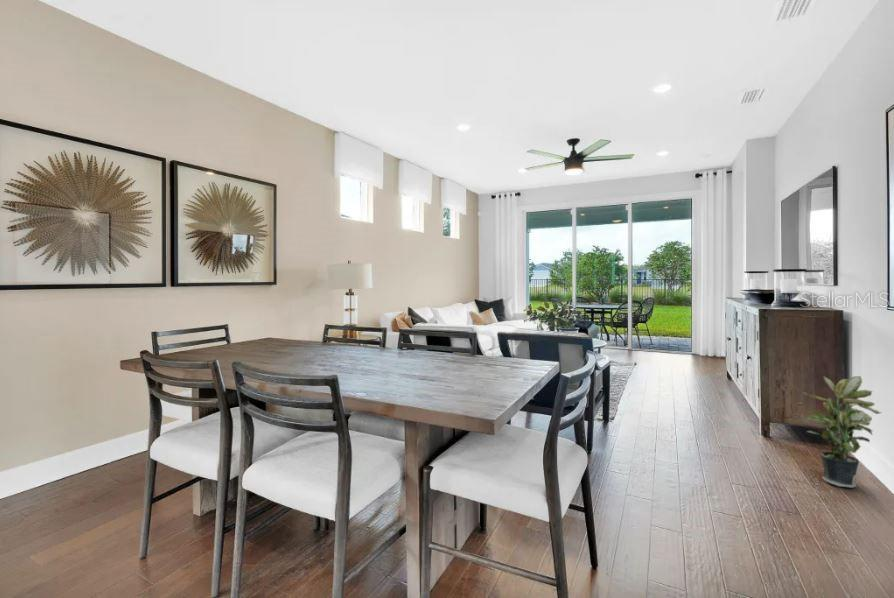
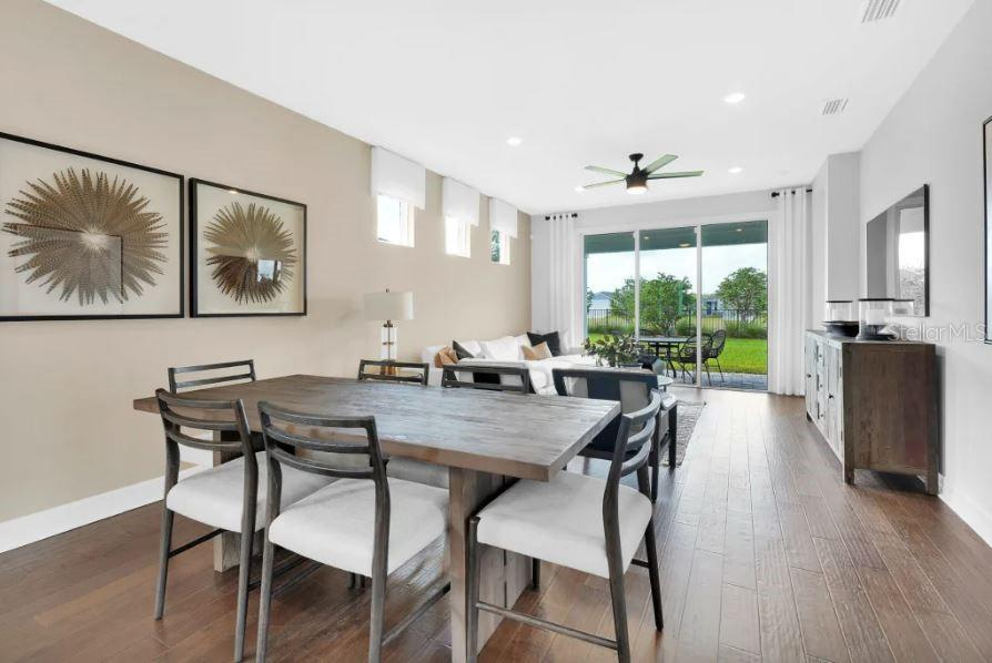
- potted plant [802,375,883,489]
